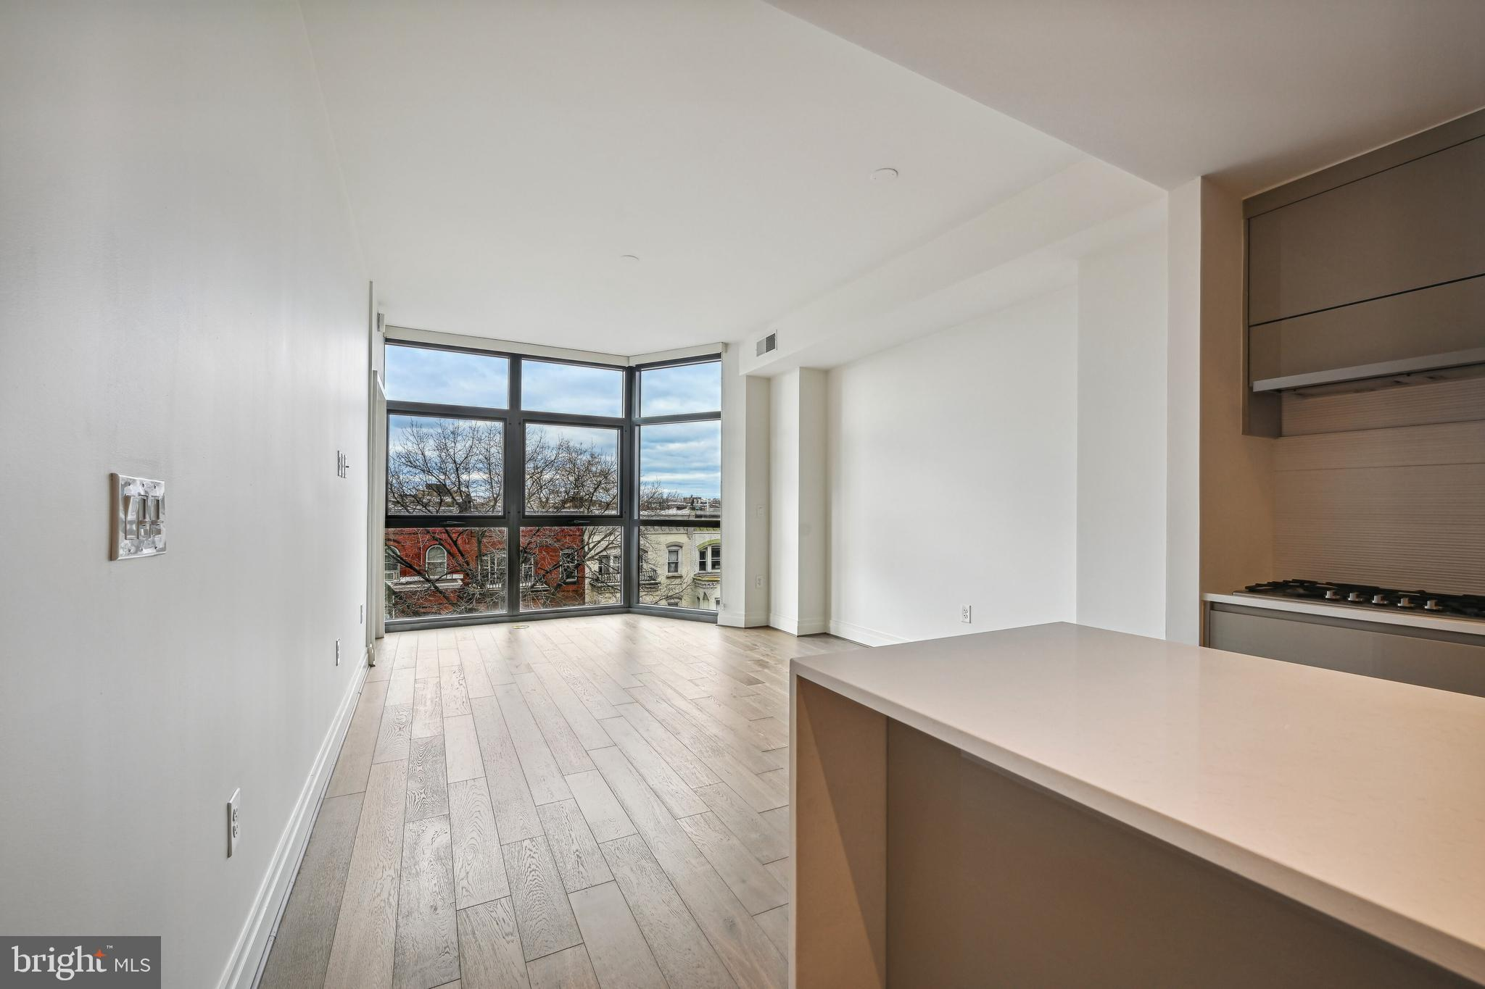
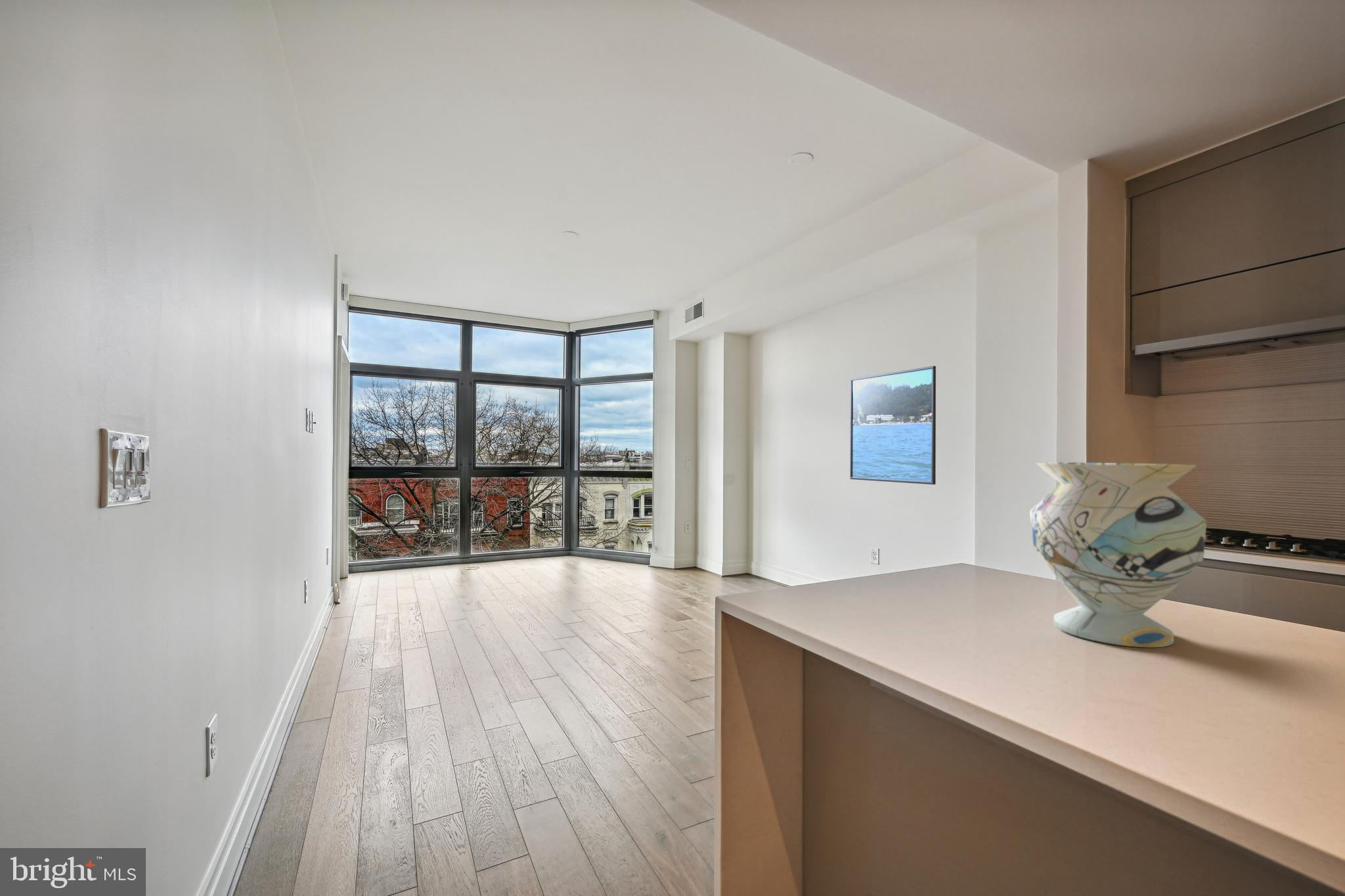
+ decorative vase [1029,462,1207,649]
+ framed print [849,365,937,485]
